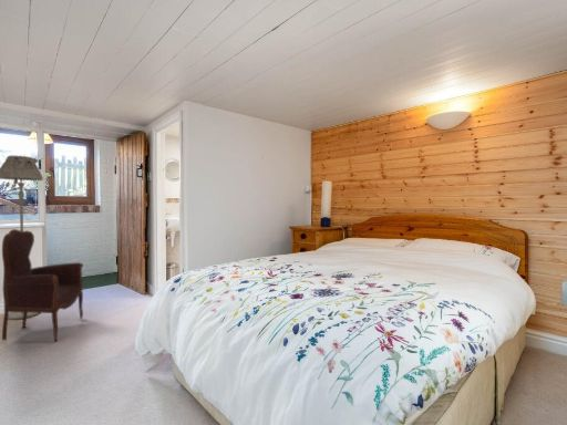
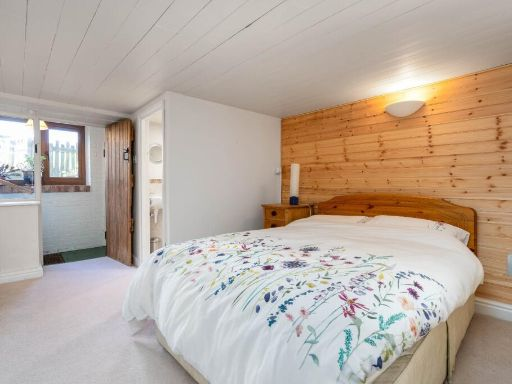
- armchair [1,228,84,343]
- floor lamp [0,155,44,321]
